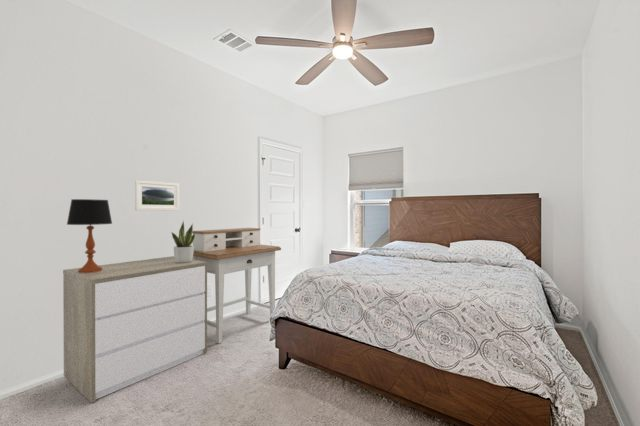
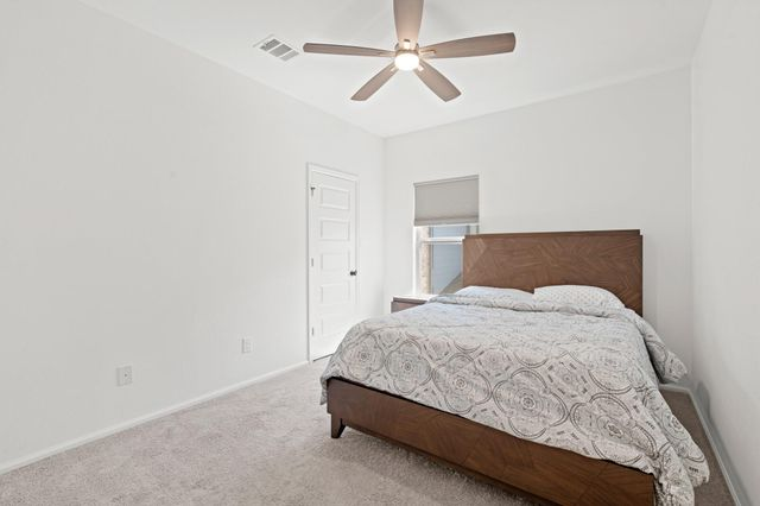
- potted plant [171,220,195,263]
- dresser [62,255,208,404]
- table lamp [66,198,113,273]
- desk [192,227,282,345]
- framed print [134,179,180,211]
